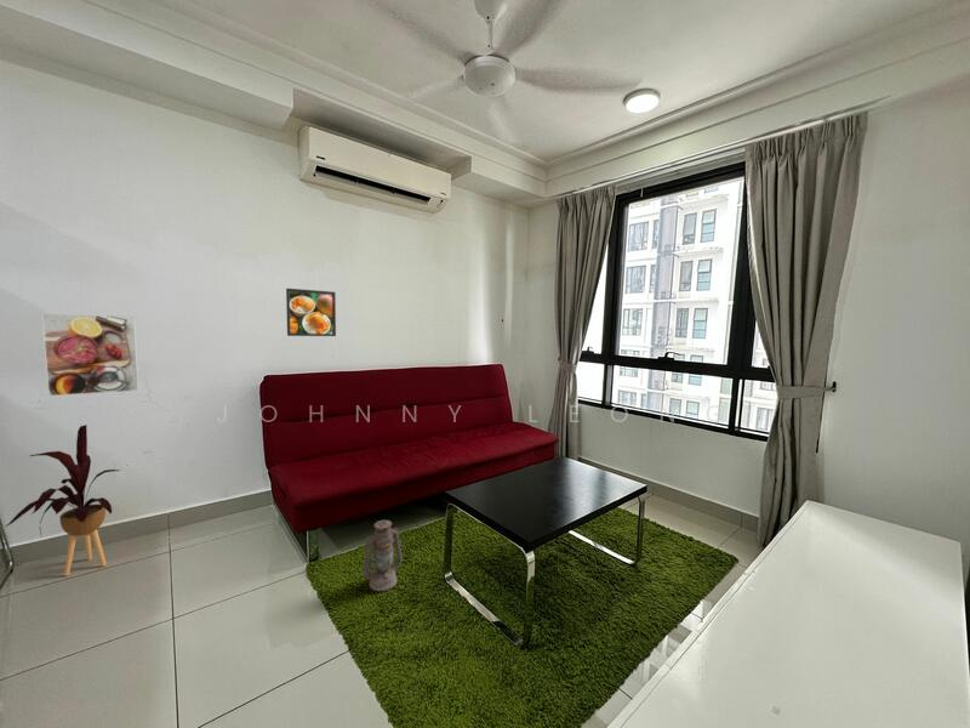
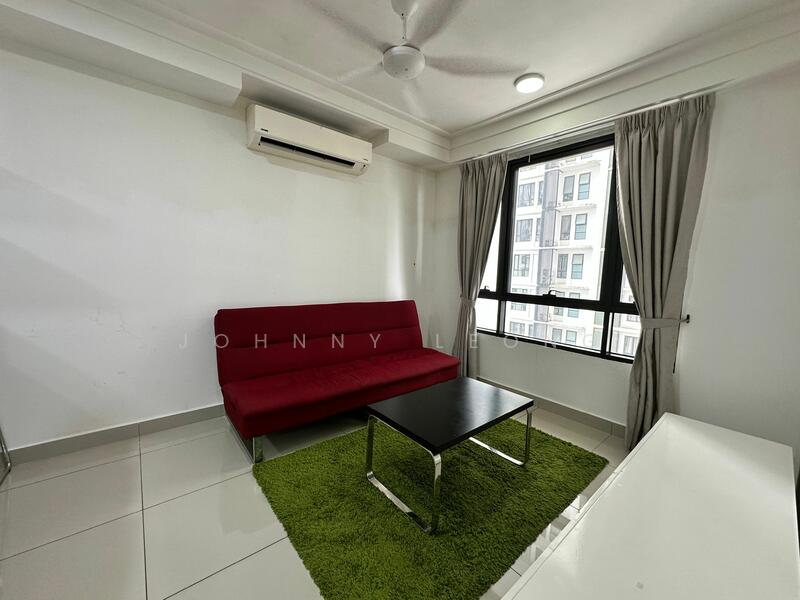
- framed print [285,288,337,337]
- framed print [40,312,141,398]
- lantern [361,519,404,592]
- house plant [5,423,120,578]
